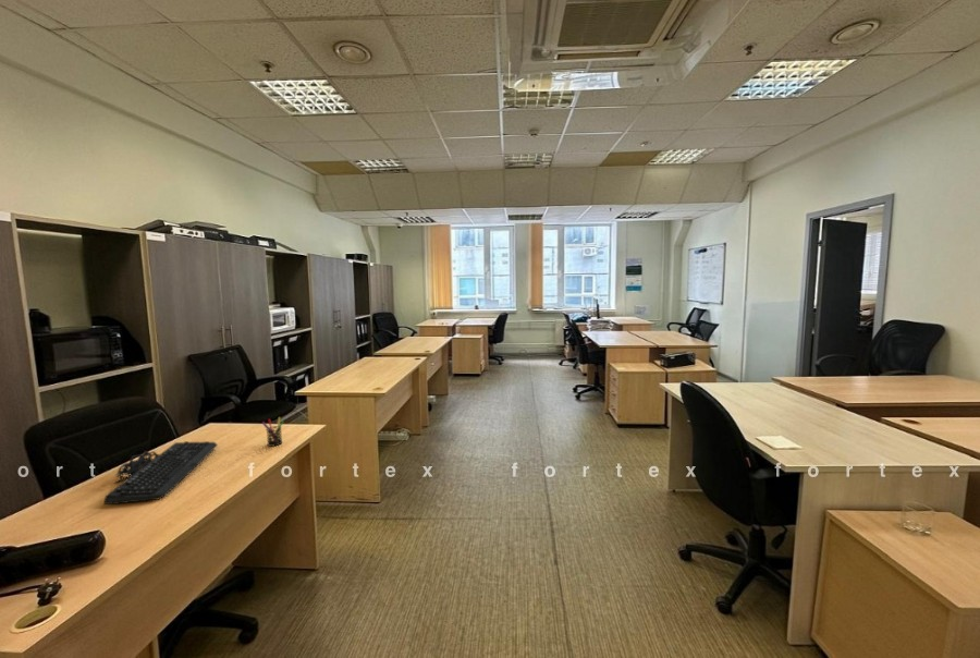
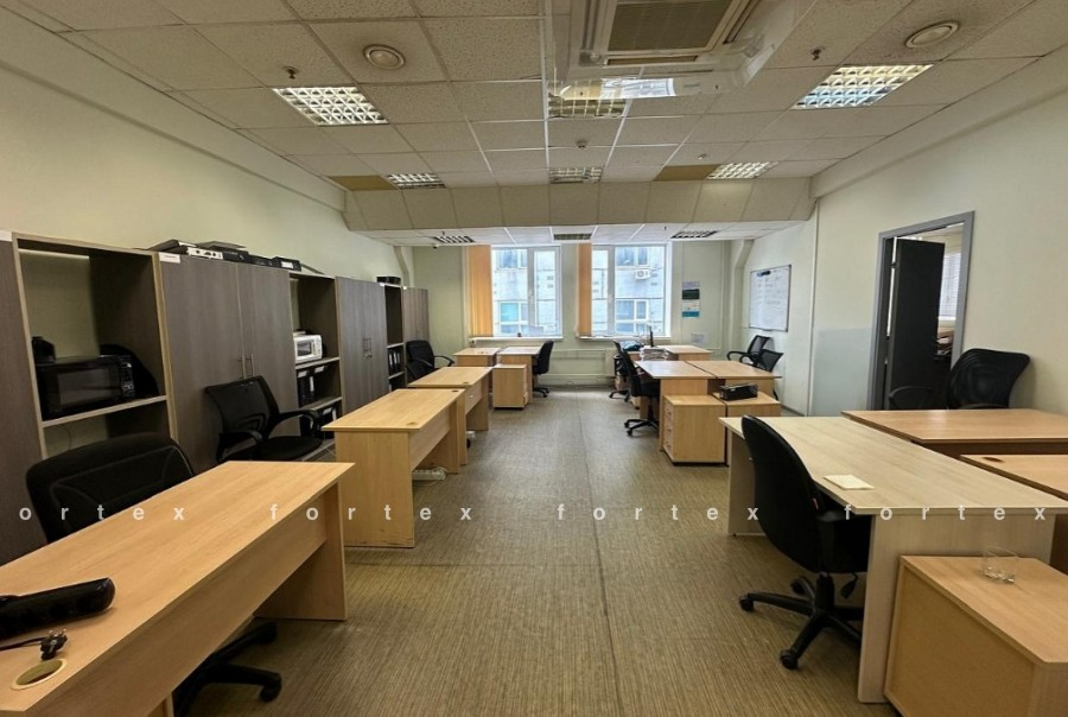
- pen holder [261,416,284,448]
- keyboard [103,440,219,505]
